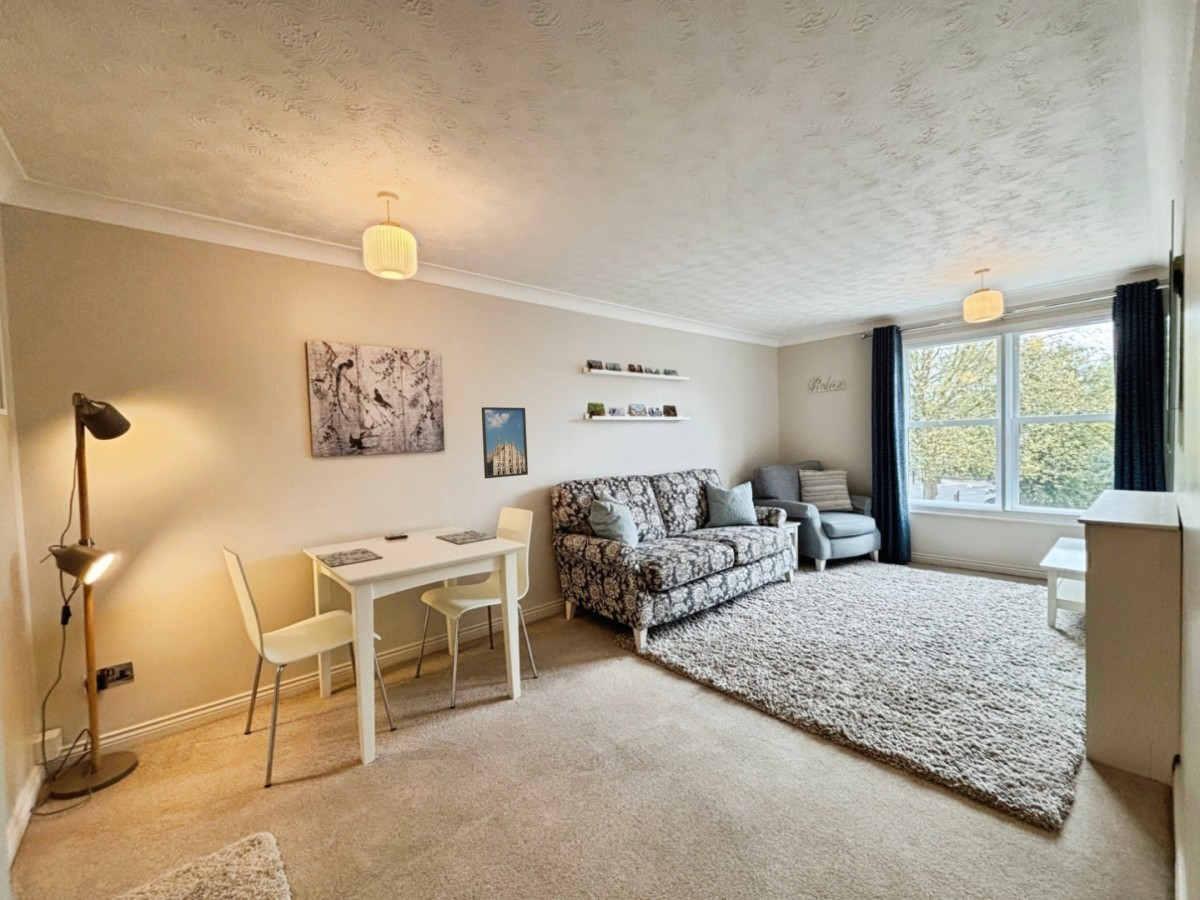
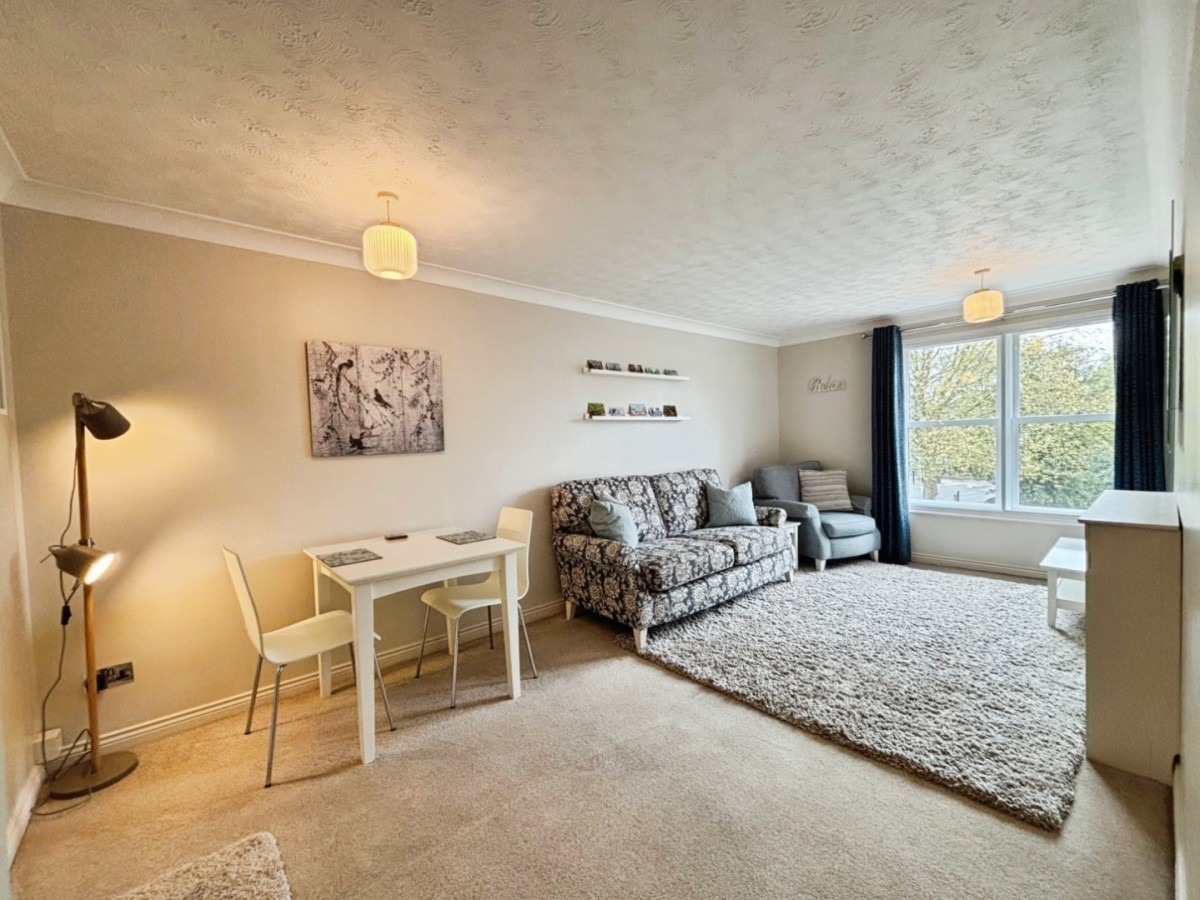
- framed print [481,406,529,479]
